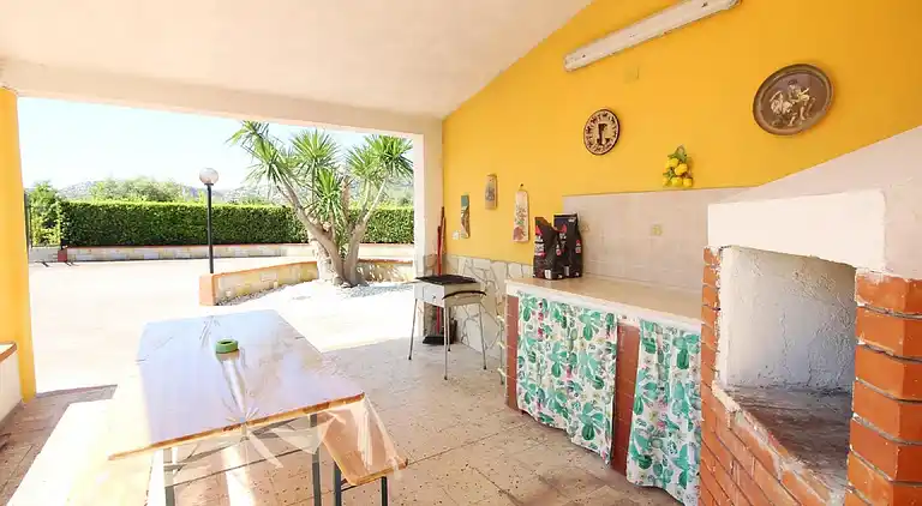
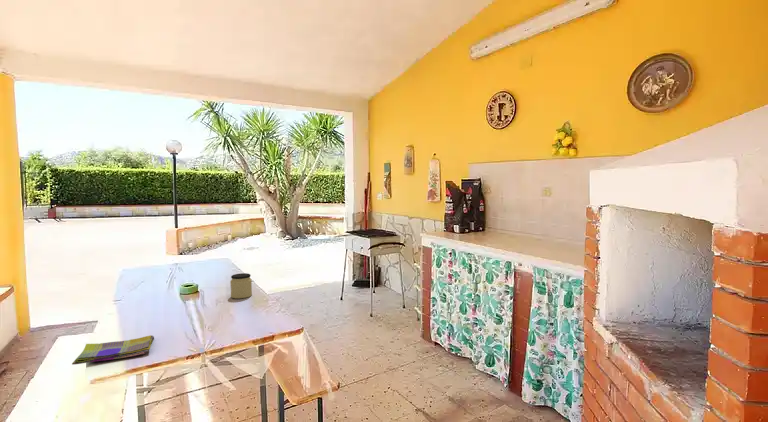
+ jar [229,272,253,300]
+ dish towel [71,335,155,366]
